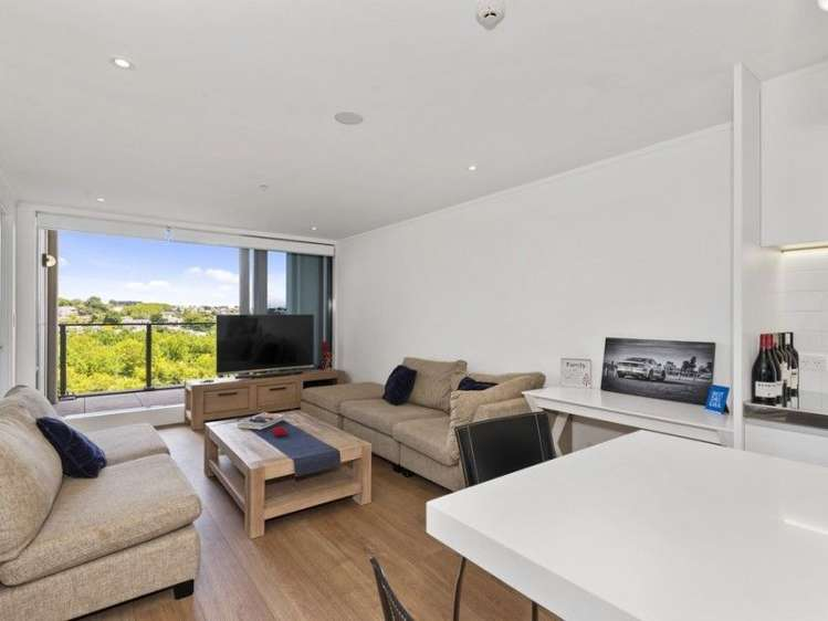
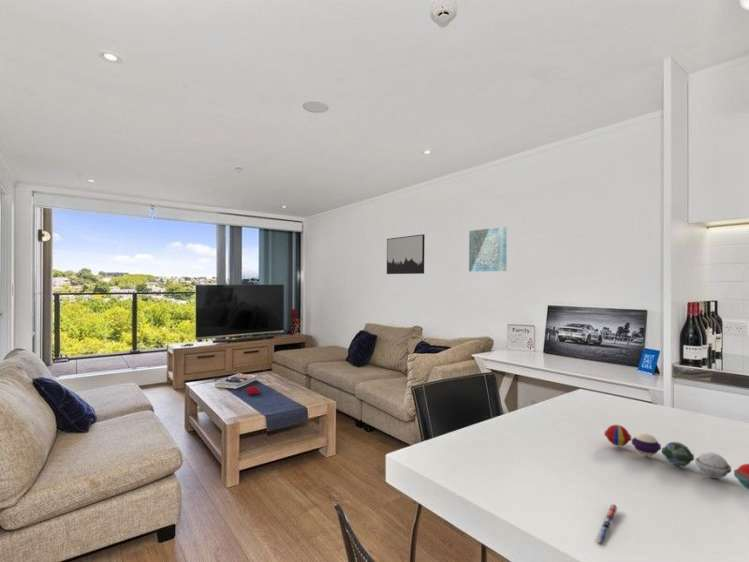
+ wall art [468,226,508,273]
+ decorative ball [603,424,749,490]
+ pen [595,503,619,546]
+ wall art [386,233,426,275]
